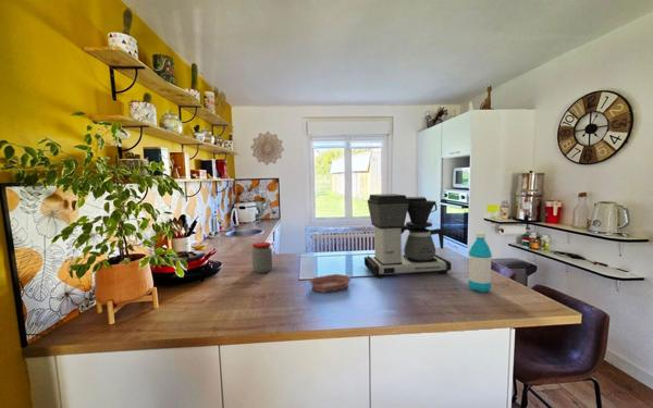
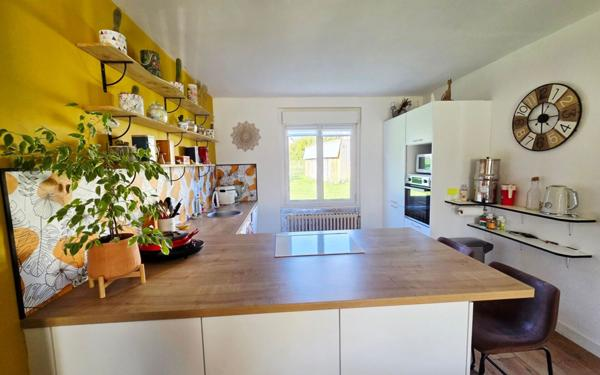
- water bottle [468,231,493,294]
- coffee maker [364,193,453,279]
- jar [251,242,273,274]
- bowl [308,273,352,294]
